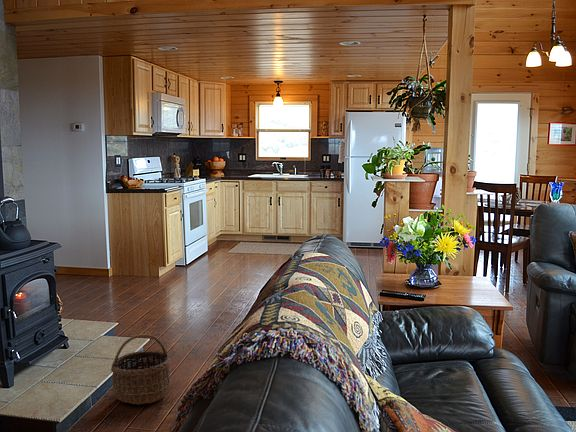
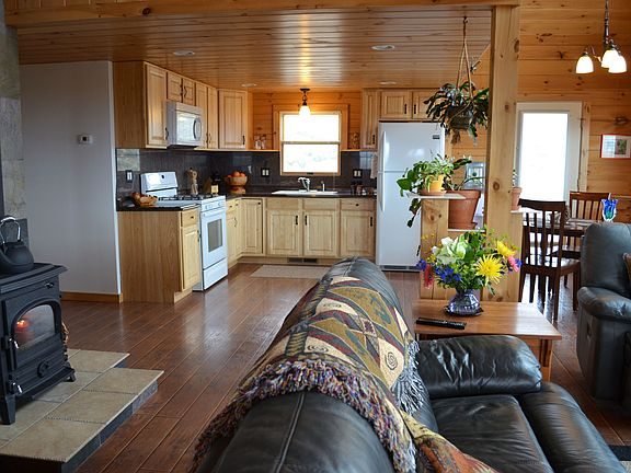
- wicker basket [110,333,172,406]
